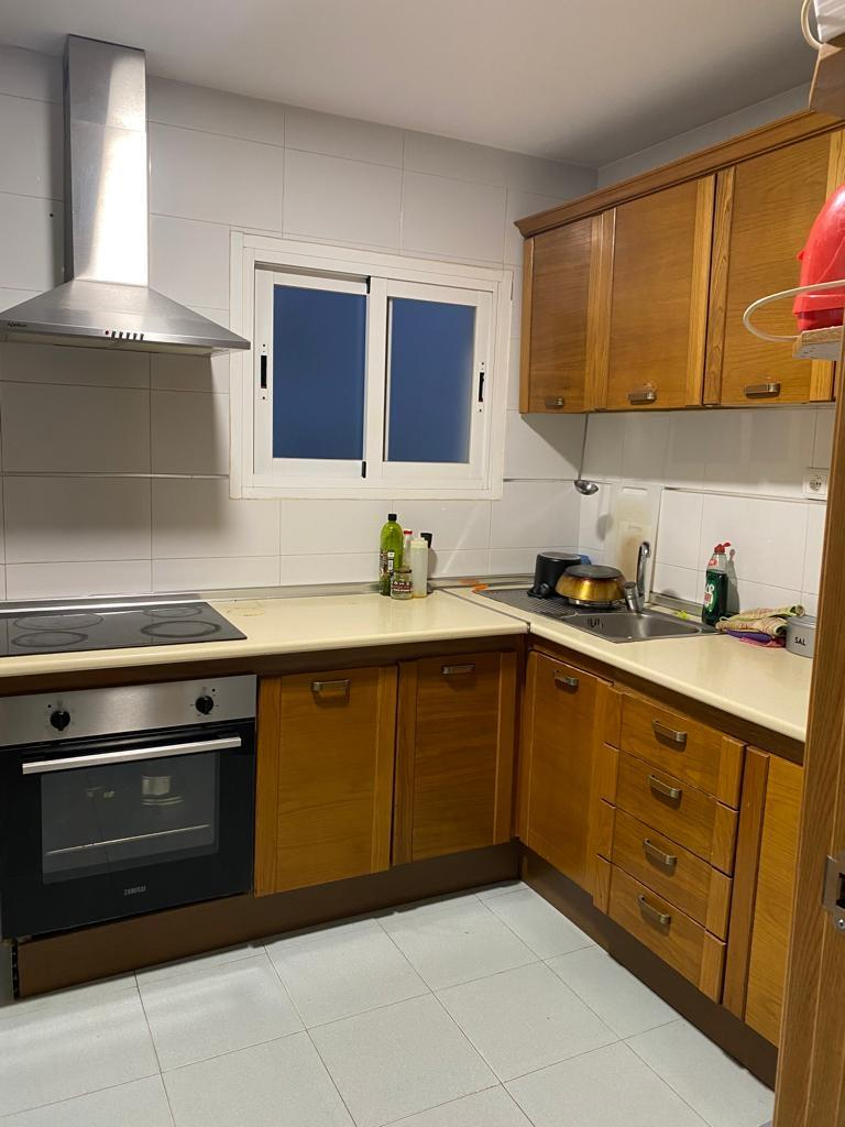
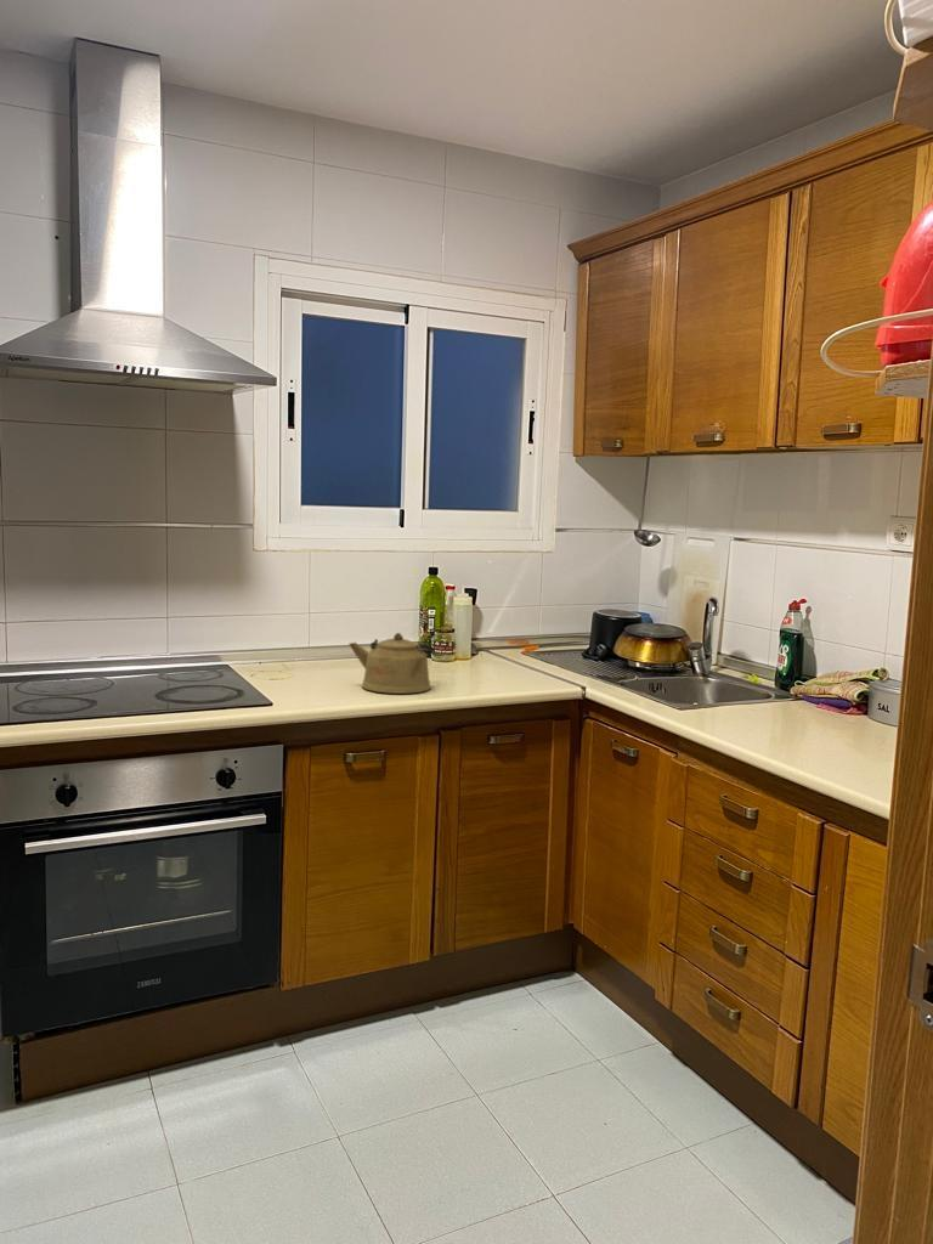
+ kettle [347,632,436,695]
